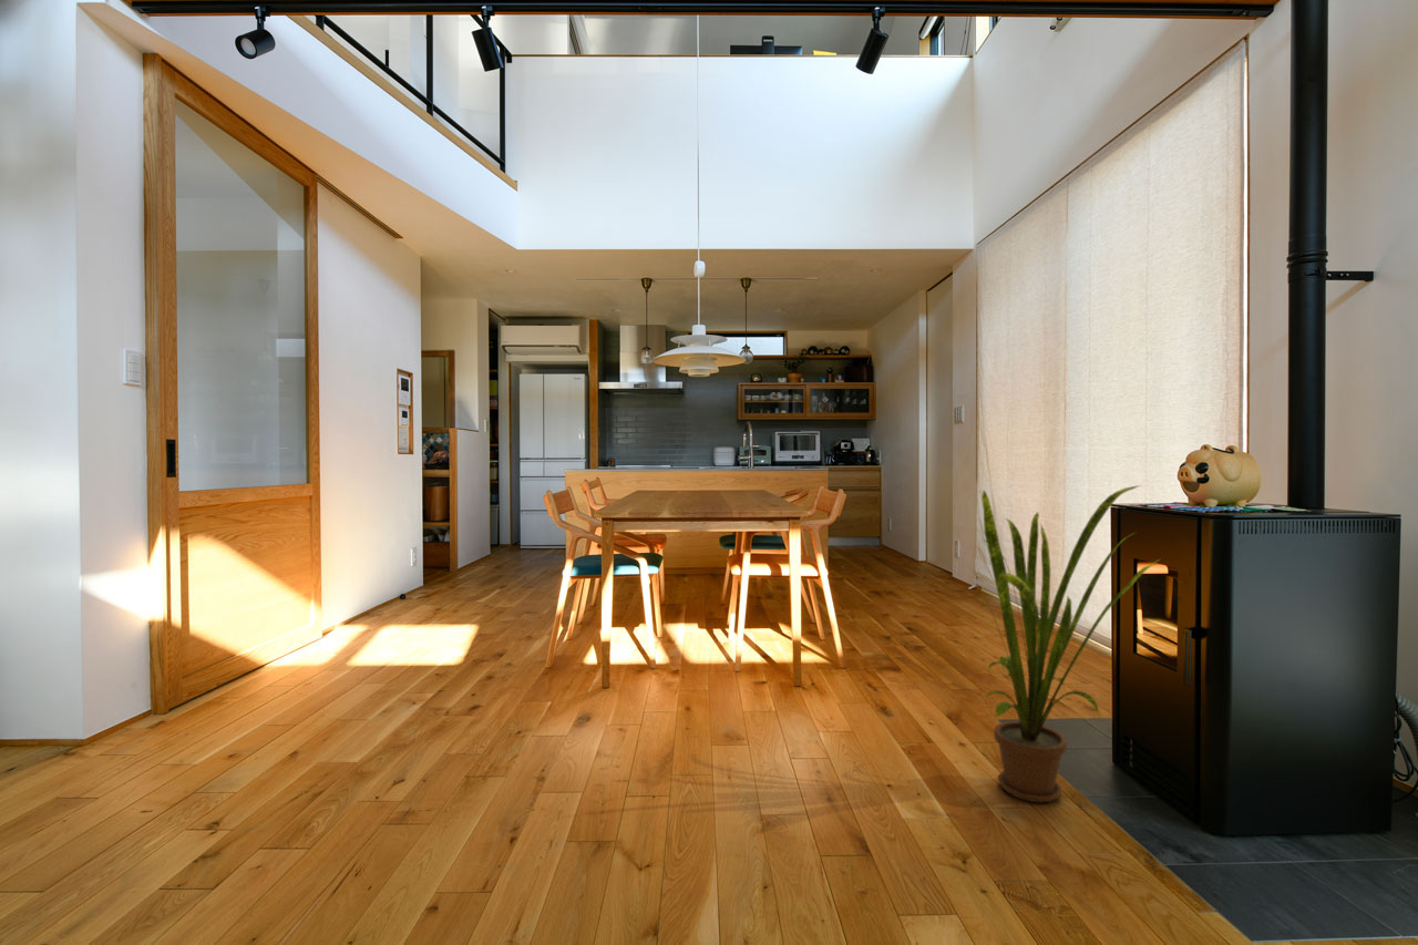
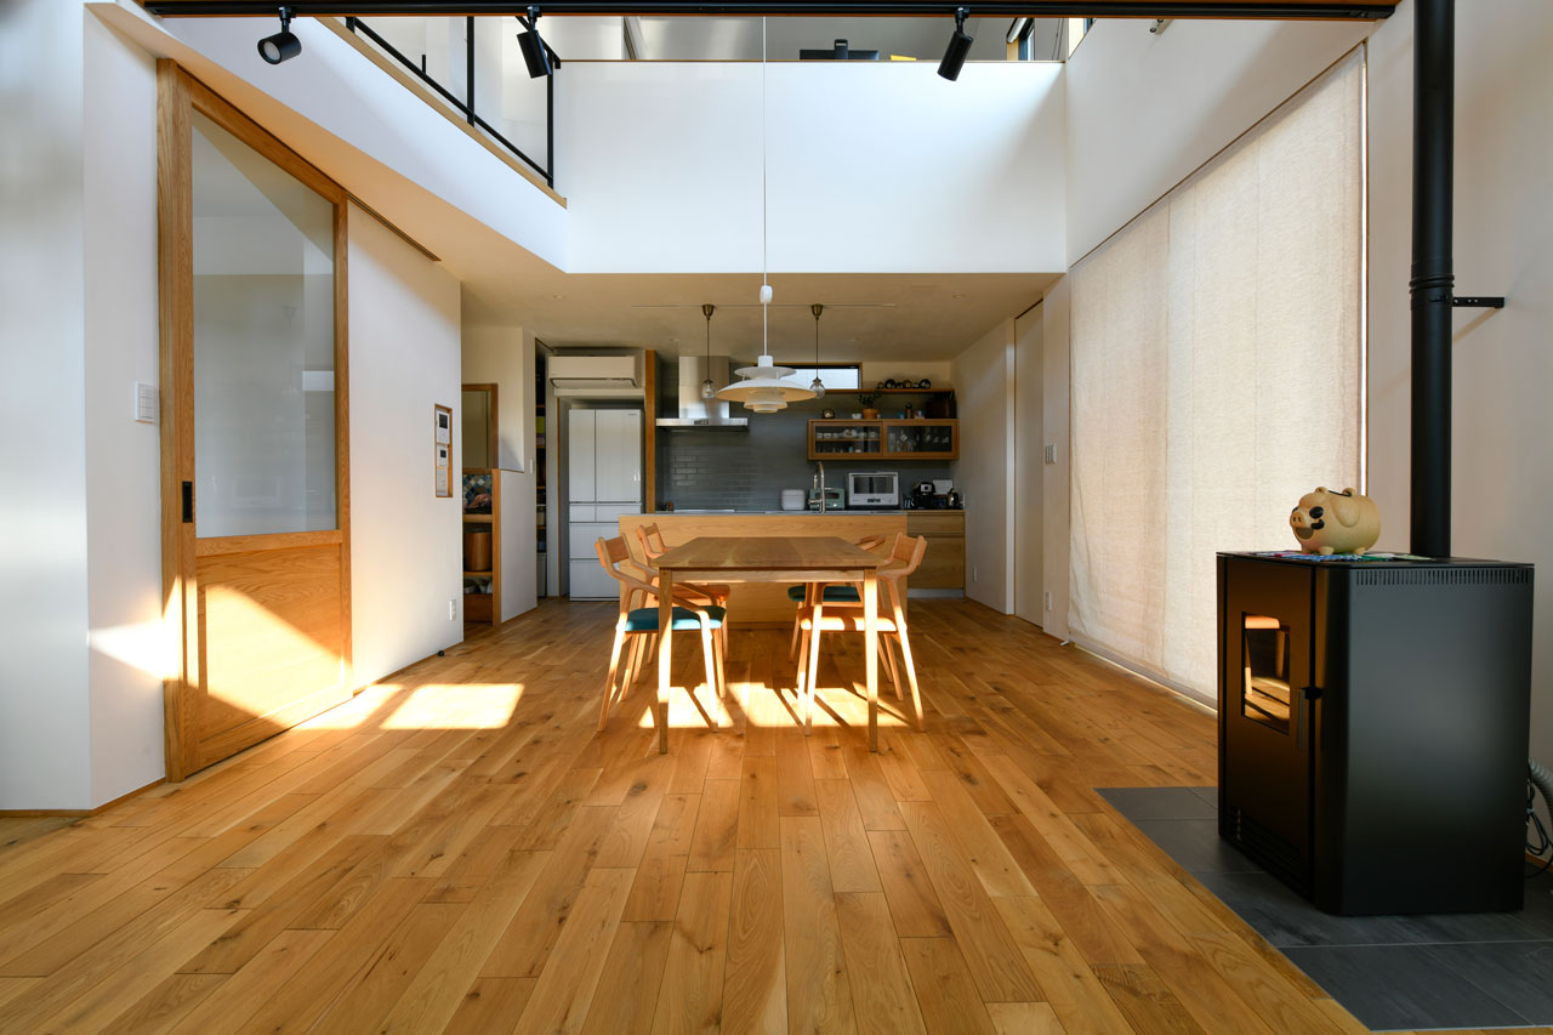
- house plant [975,484,1161,803]
